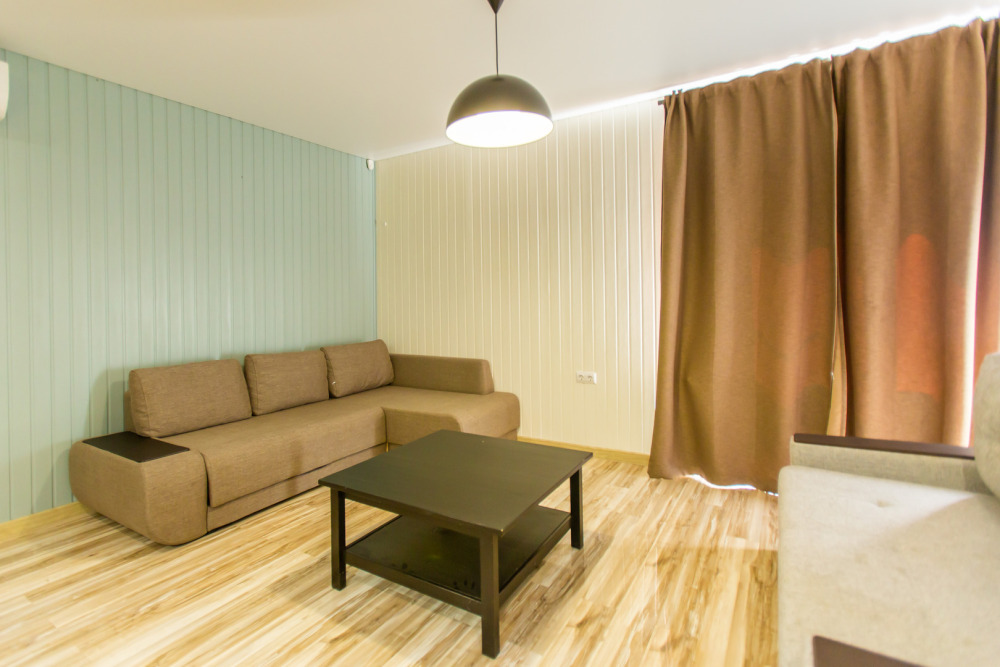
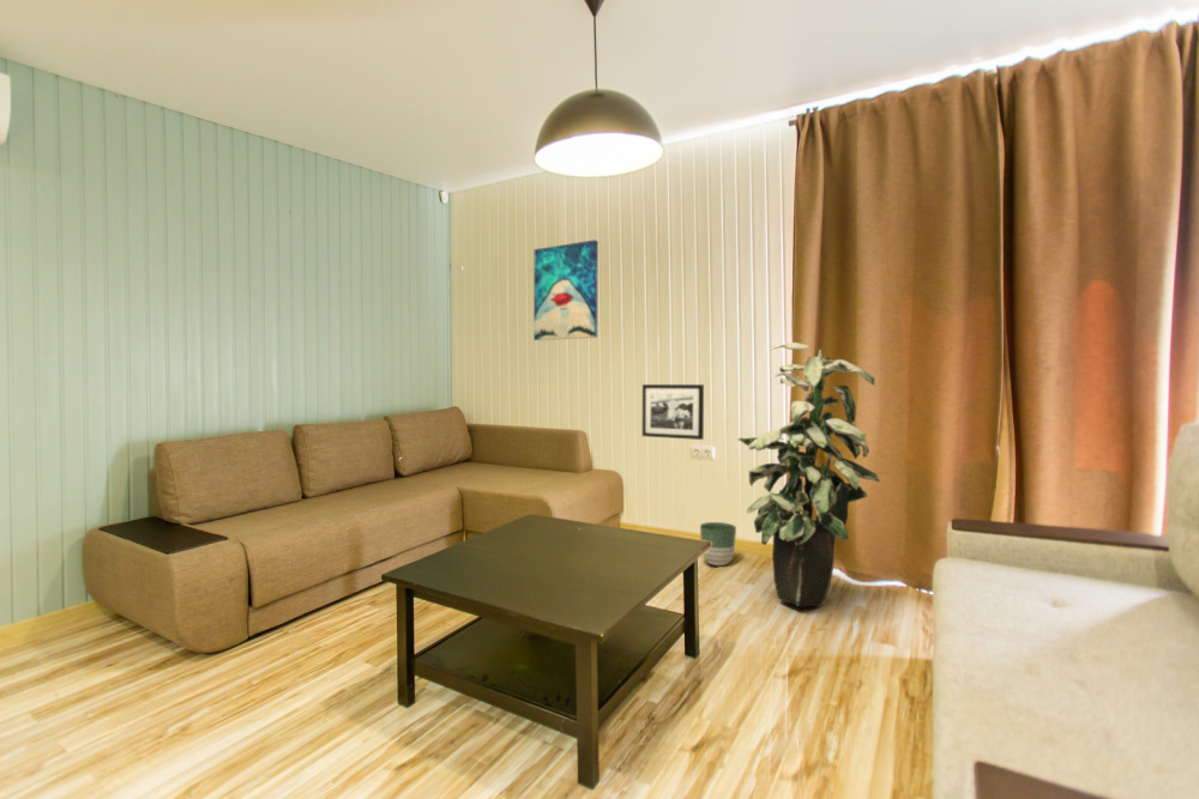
+ picture frame [641,383,705,441]
+ planter [699,521,737,567]
+ wall art [532,238,600,341]
+ indoor plant [737,341,881,607]
